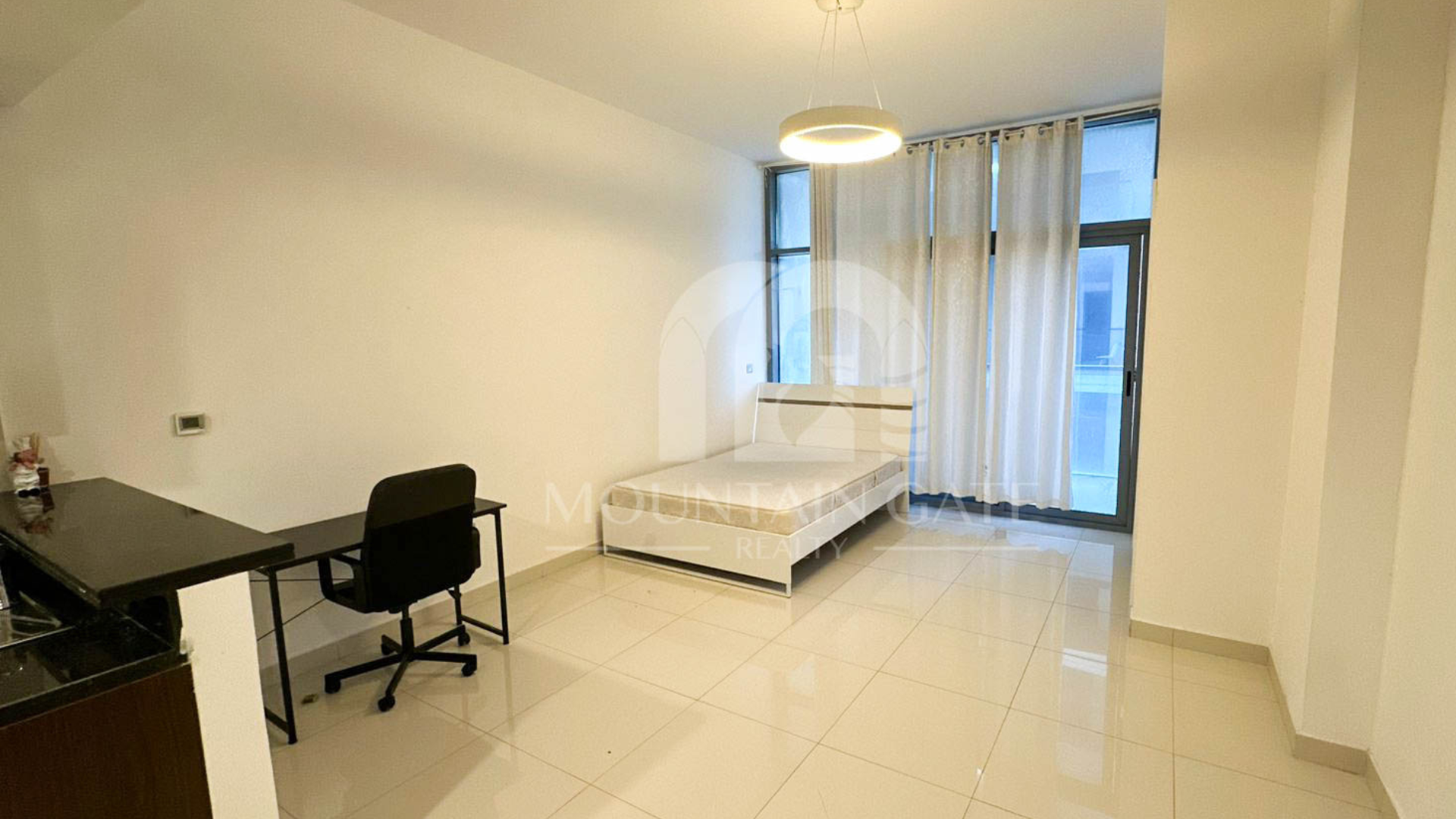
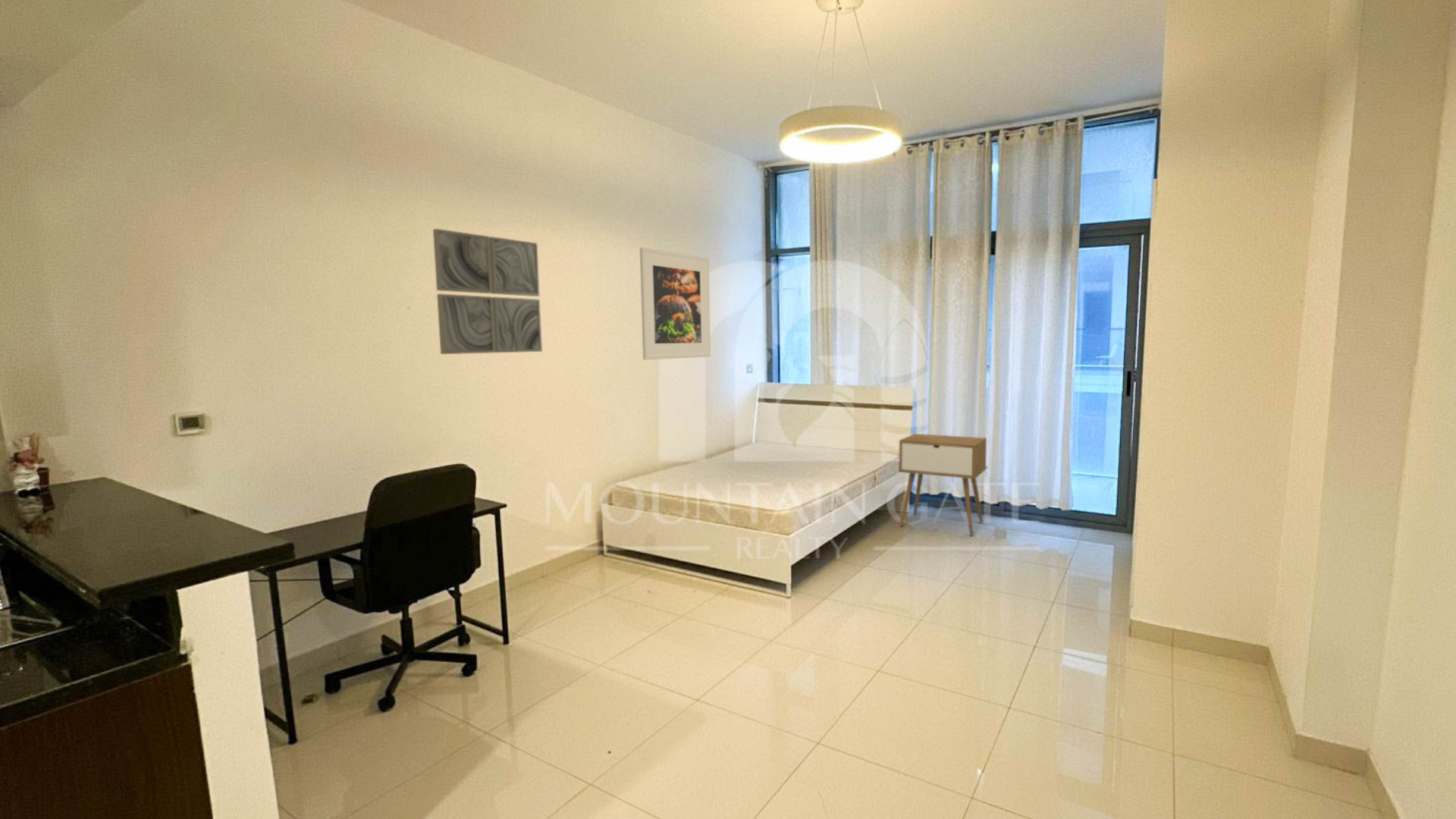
+ wall art [432,228,543,355]
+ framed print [639,246,711,360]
+ nightstand [898,433,987,536]
